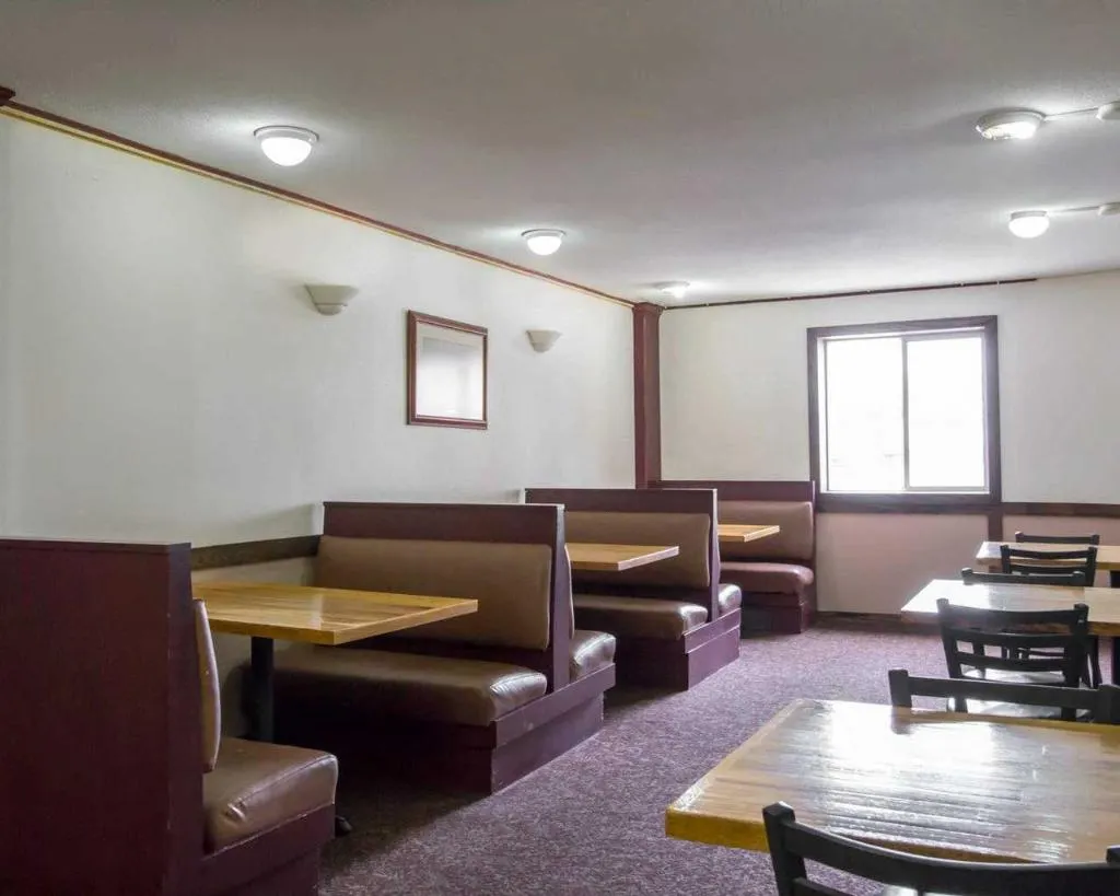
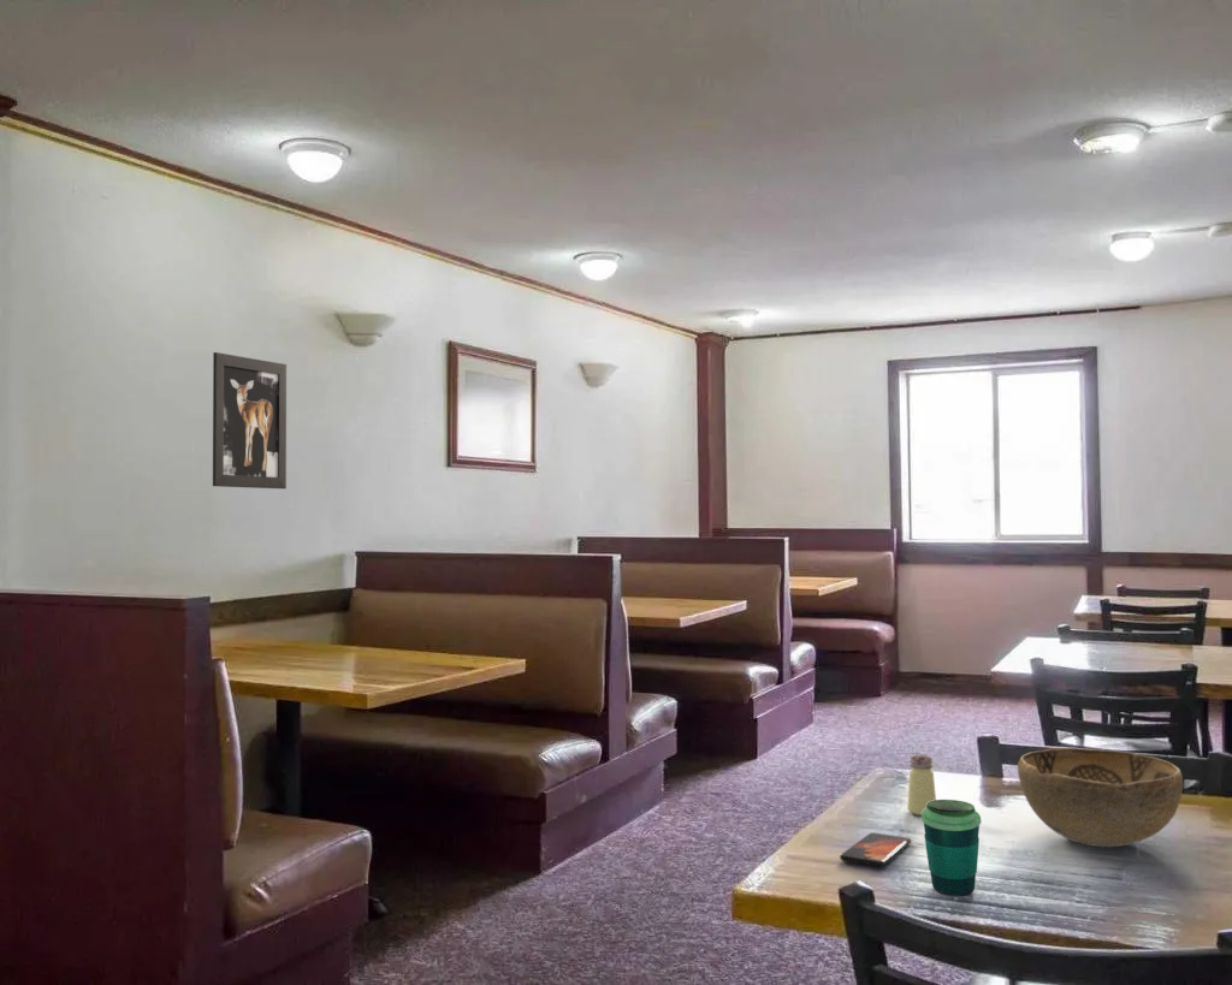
+ wall art [212,351,288,489]
+ decorative bowl [1017,747,1184,848]
+ cup [920,799,982,896]
+ smartphone [839,831,912,867]
+ saltshaker [906,754,937,817]
